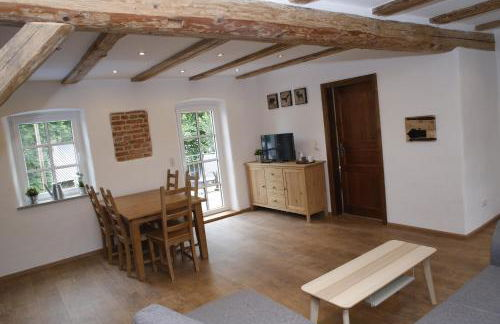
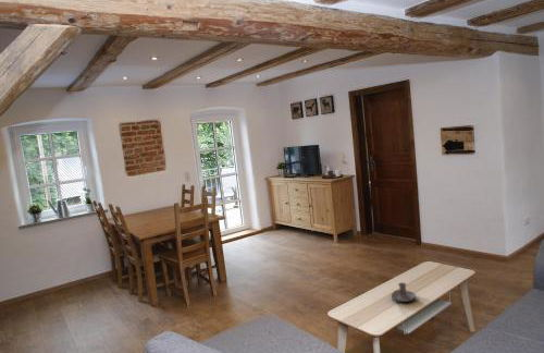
+ candle holder [391,282,417,303]
